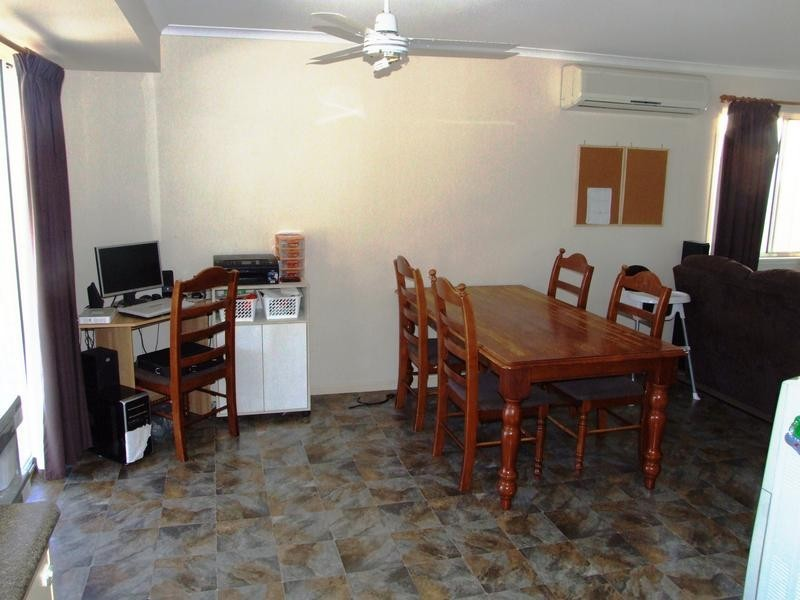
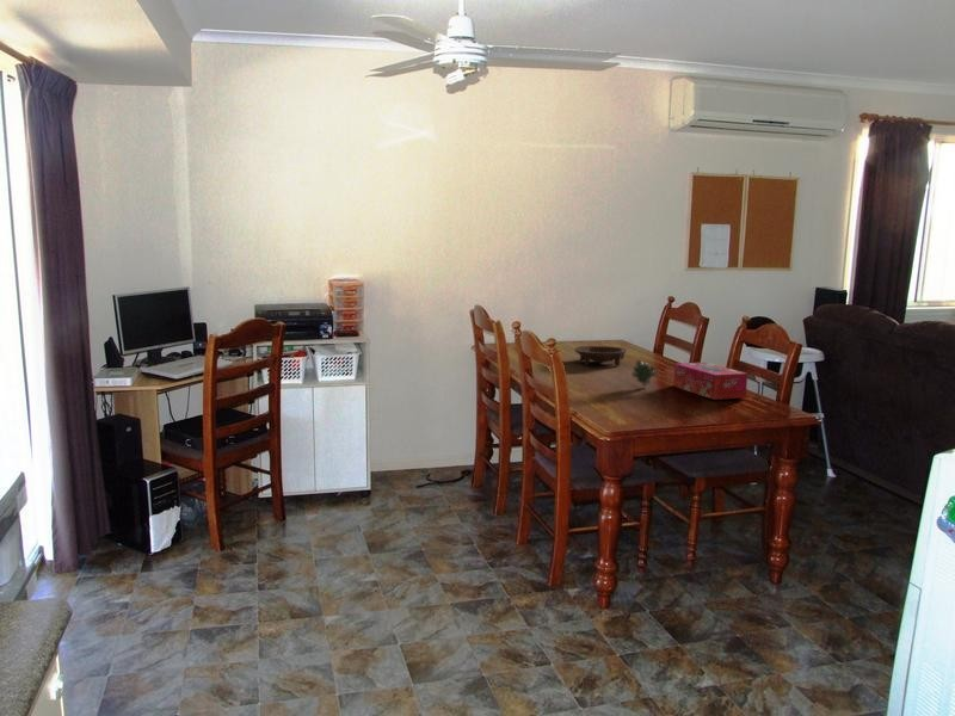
+ tissue box [672,362,748,401]
+ bowl [573,345,628,368]
+ flower [631,359,659,389]
